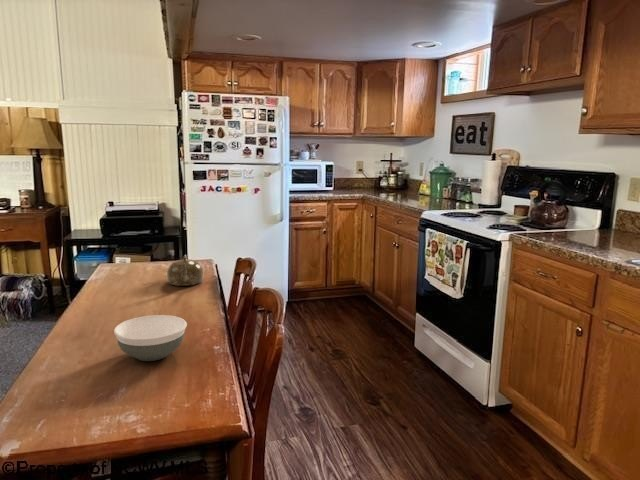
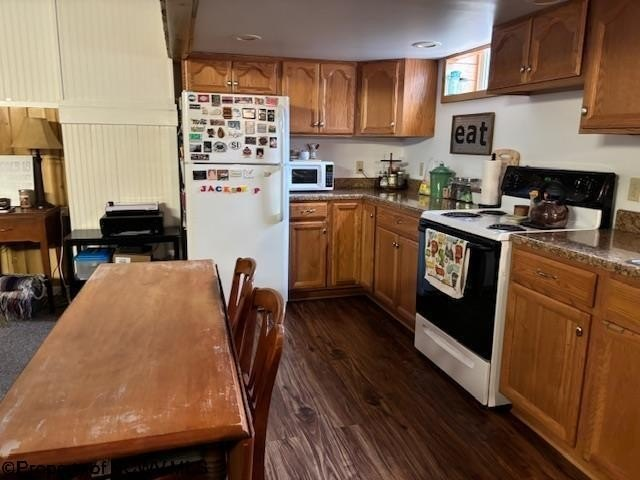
- bowl [113,314,188,362]
- teapot [166,254,204,287]
